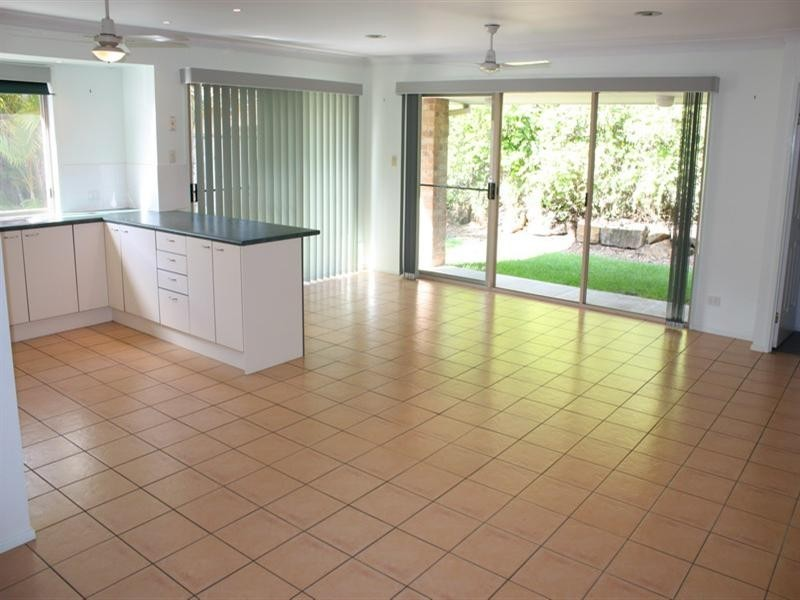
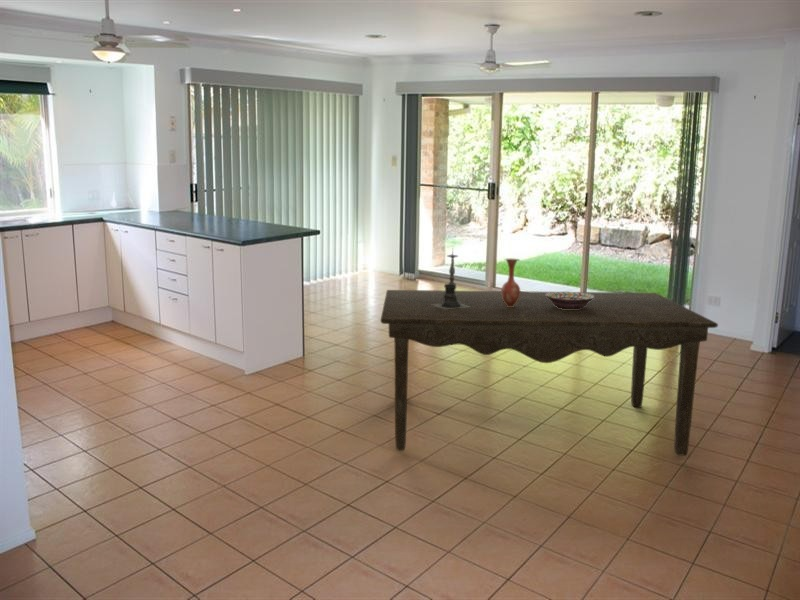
+ dining table [380,289,719,456]
+ decorative bowl [546,291,594,309]
+ candle holder [431,249,470,309]
+ vase [500,258,521,307]
